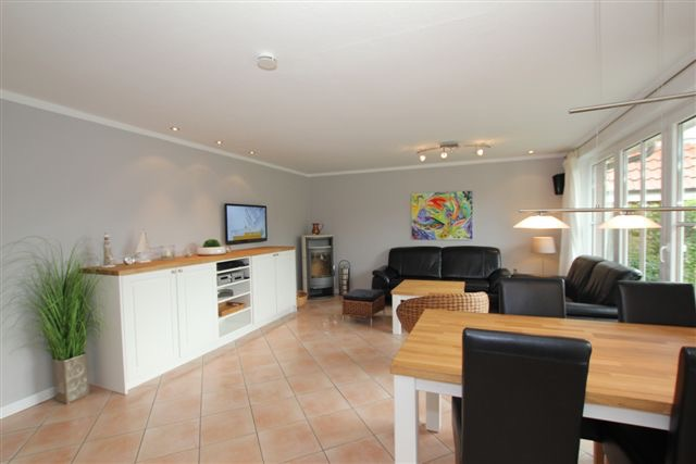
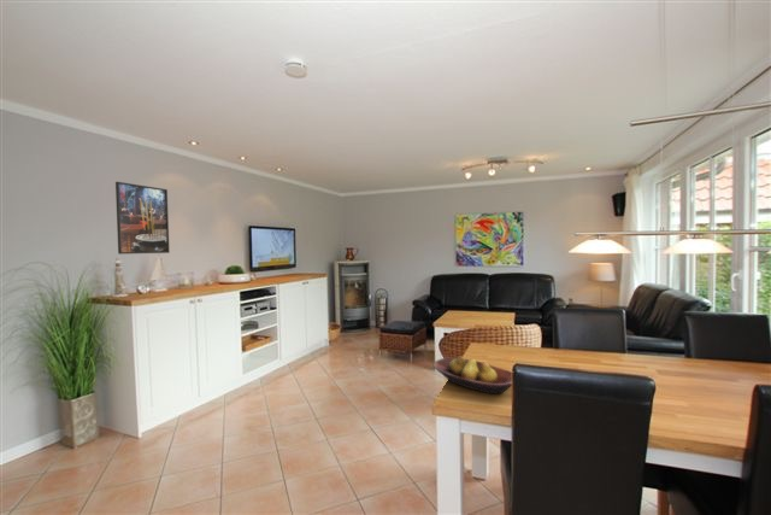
+ fruit bowl [432,355,513,394]
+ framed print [114,181,171,256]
